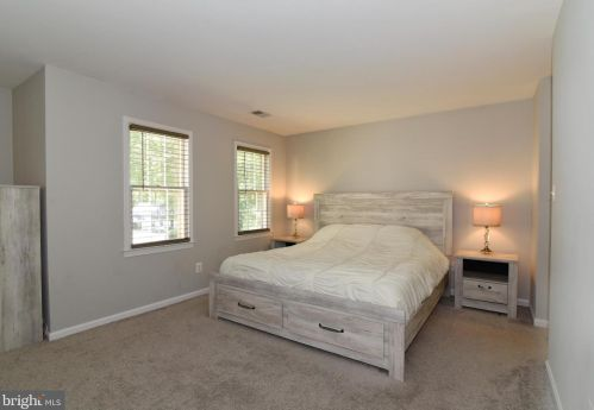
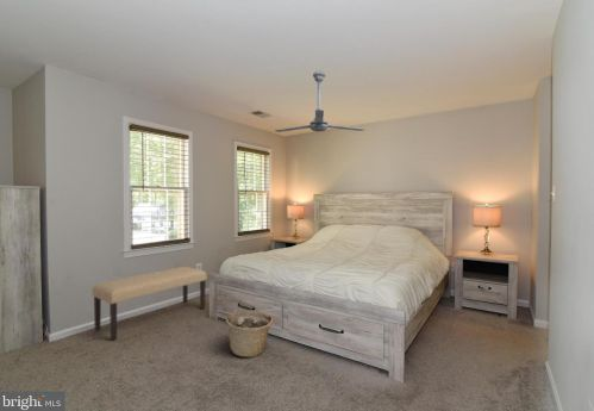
+ ceiling fan [274,70,365,133]
+ basket [225,311,274,359]
+ bench [92,266,208,341]
